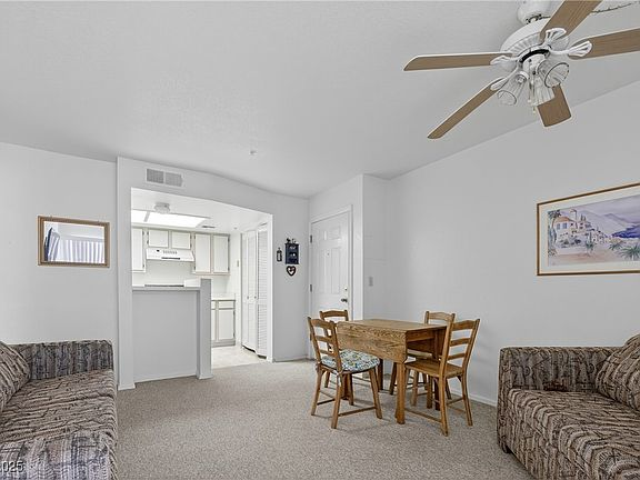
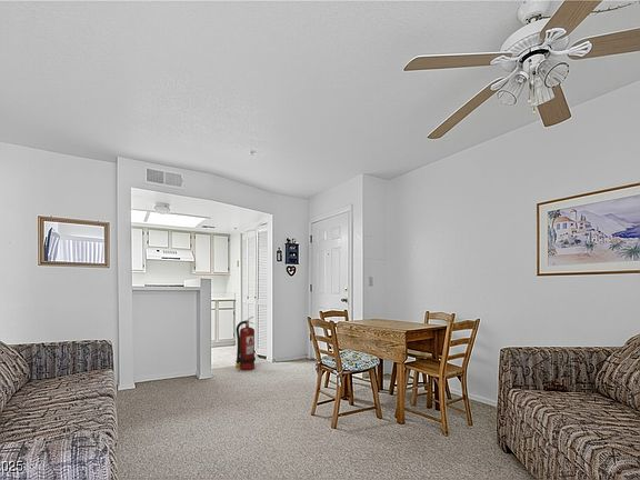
+ fire extinguisher [234,316,257,372]
